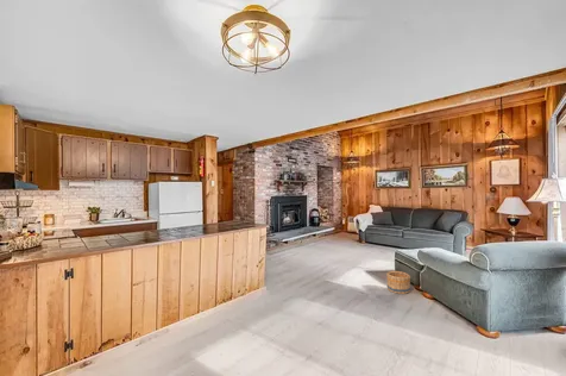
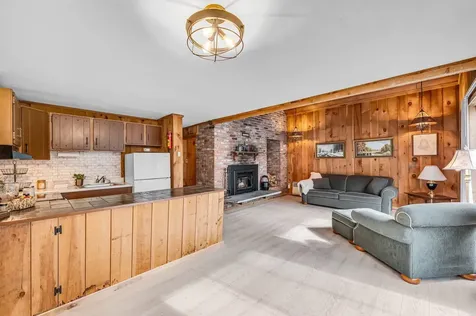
- basket [385,270,411,295]
